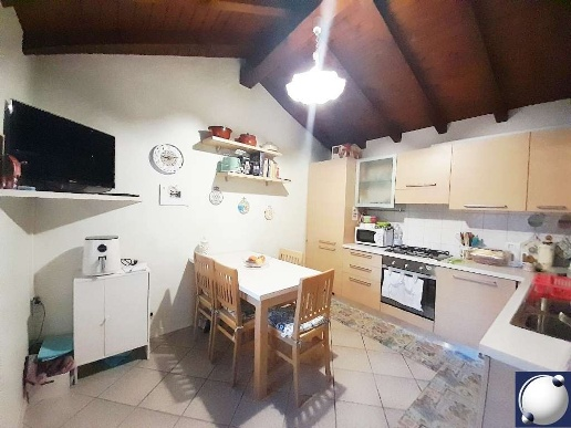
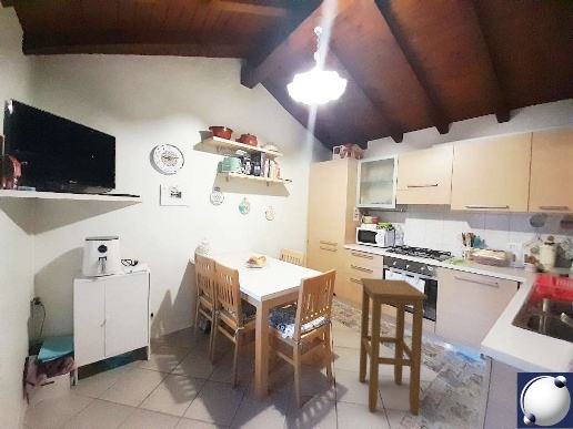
+ stool [359,277,429,417]
